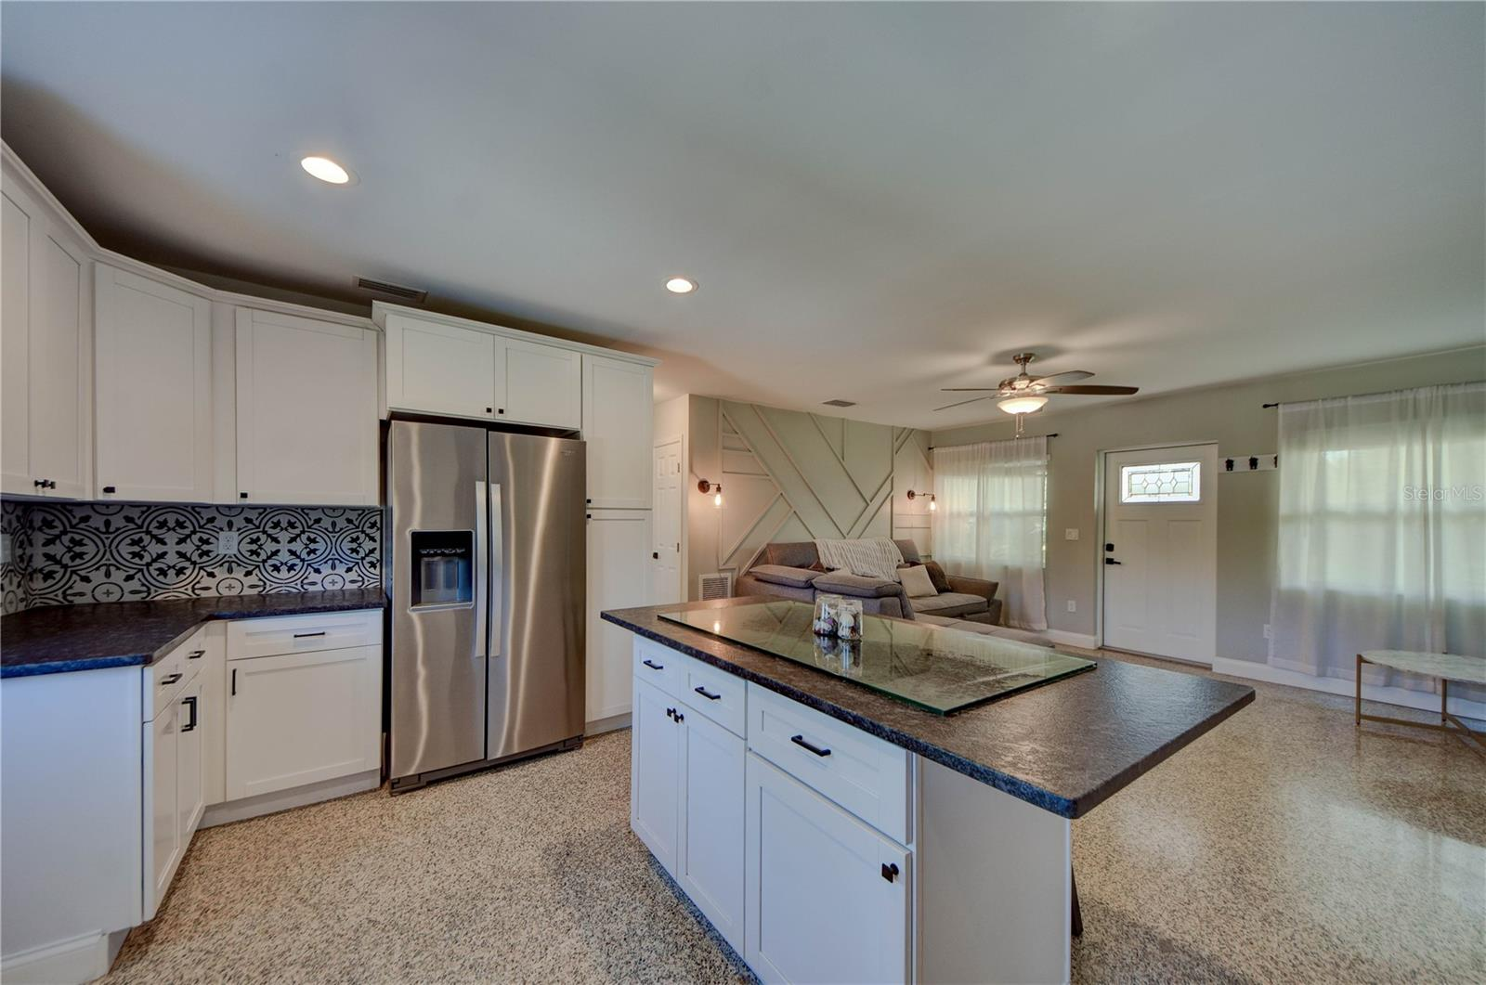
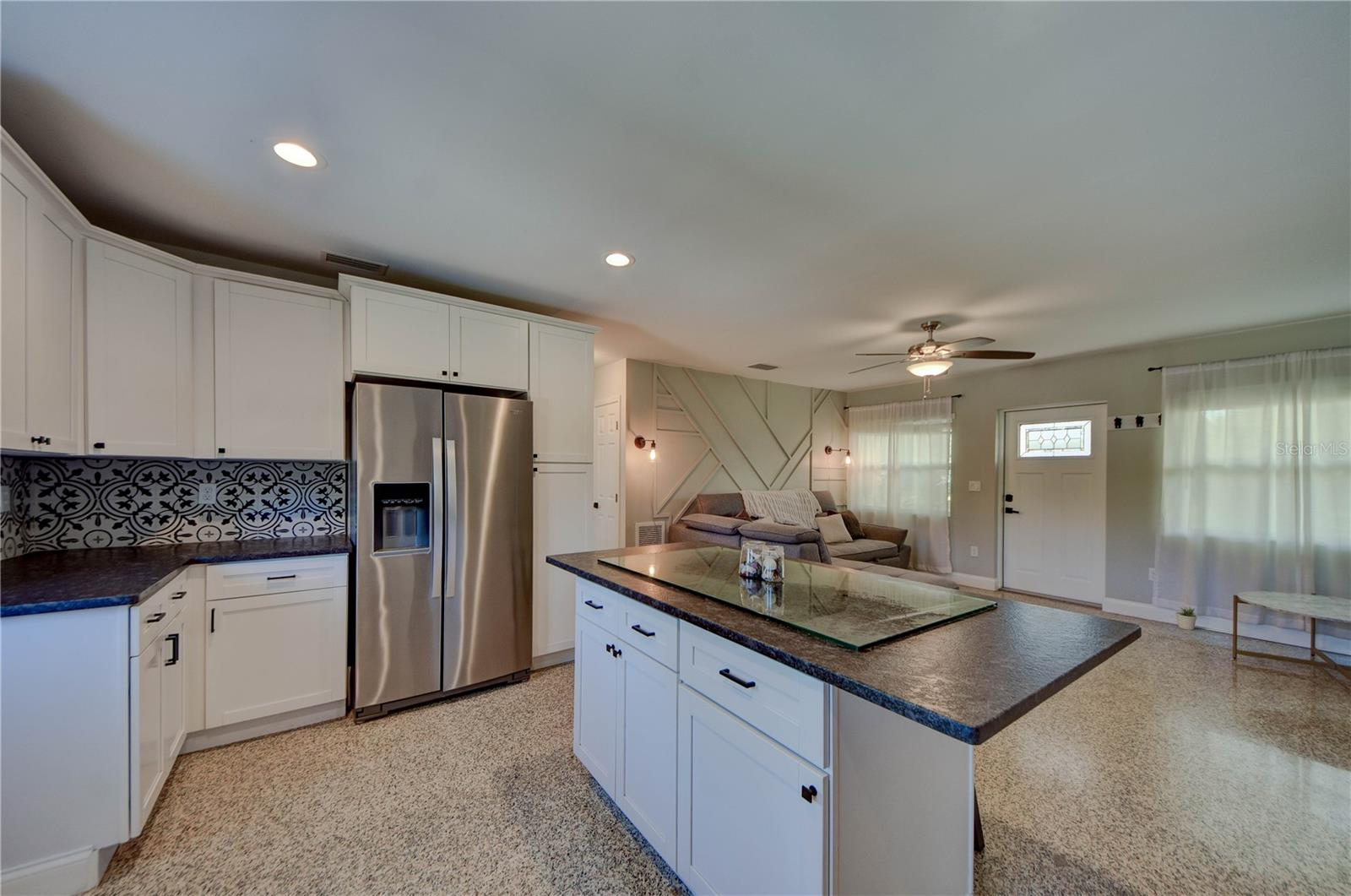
+ potted plant [1175,605,1198,631]
